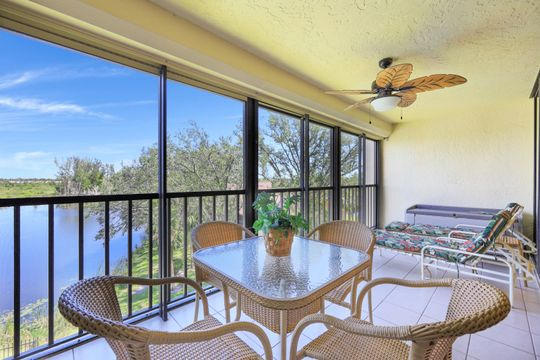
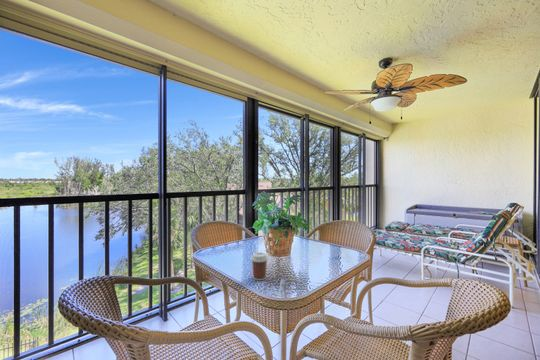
+ coffee cup [250,251,269,281]
